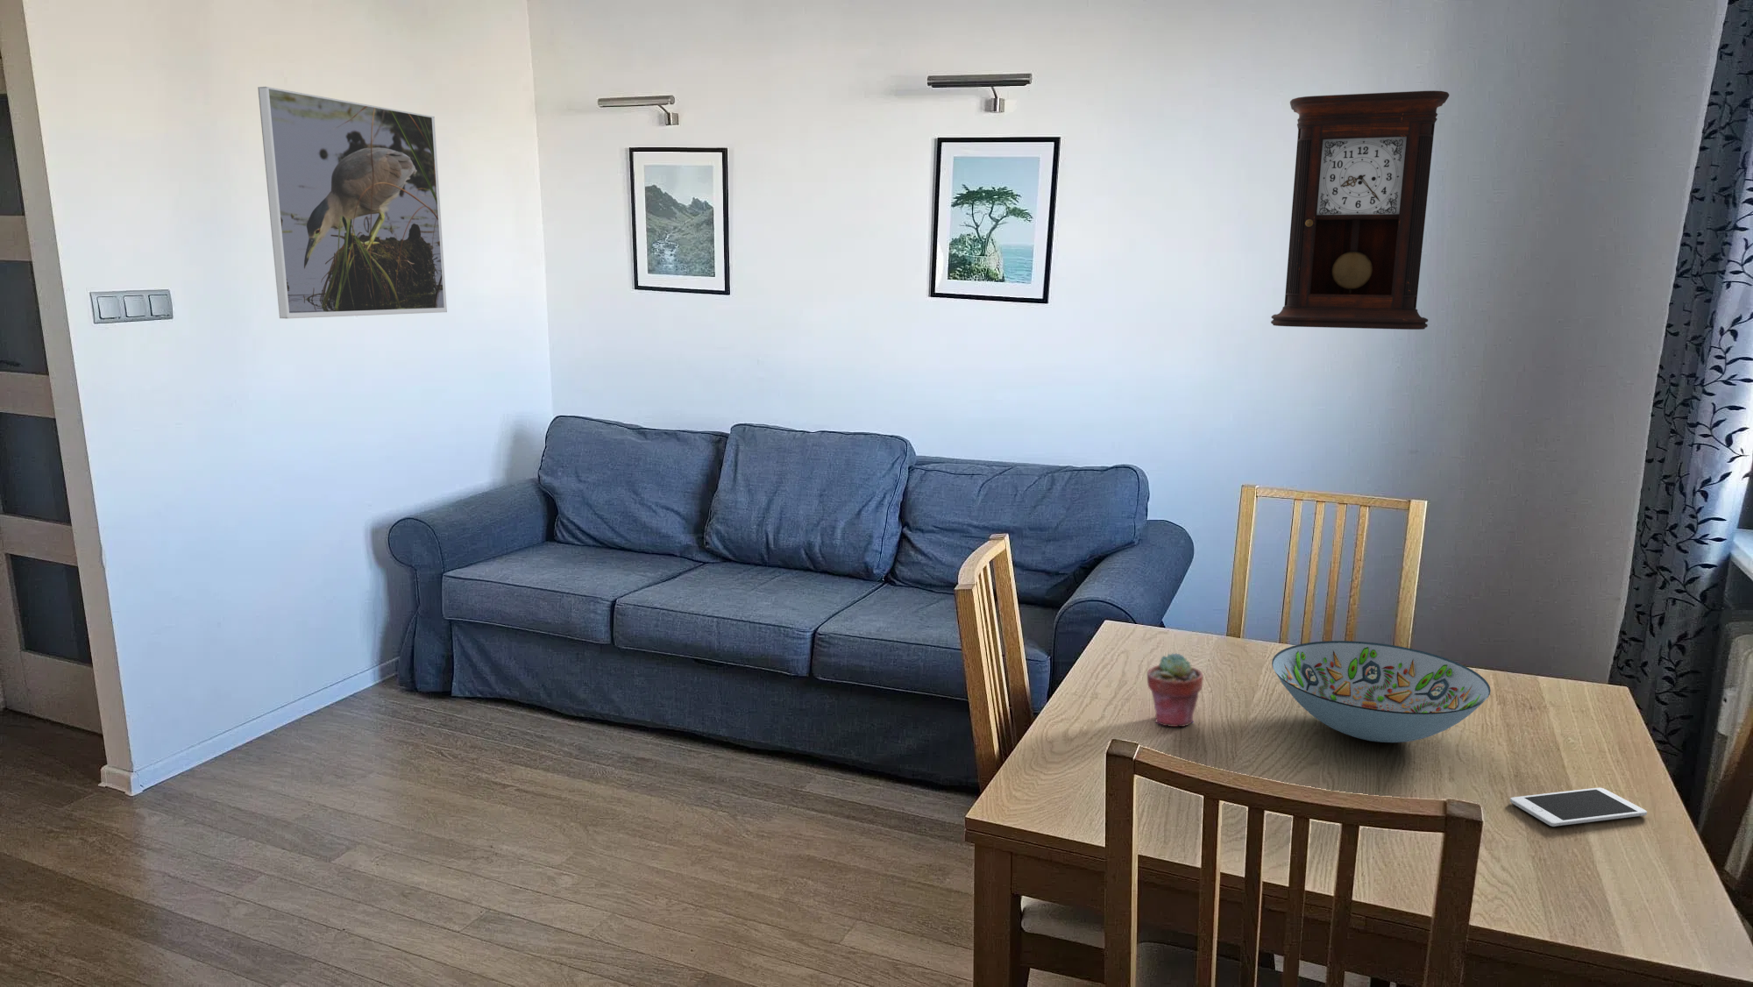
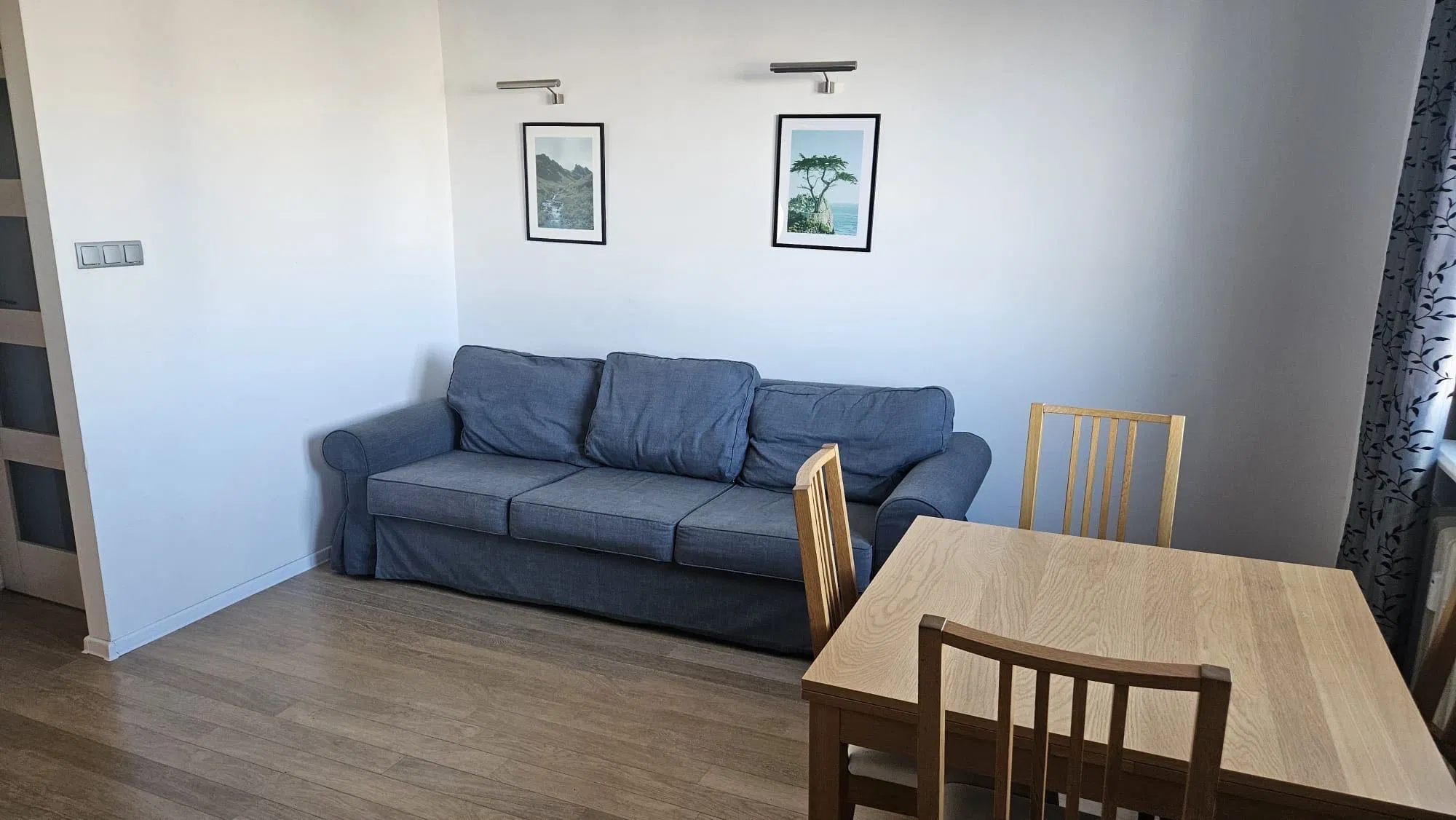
- potted succulent [1146,652,1204,727]
- decorative bowl [1271,640,1491,744]
- pendulum clock [1270,89,1450,331]
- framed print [256,85,448,319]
- cell phone [1510,787,1648,827]
